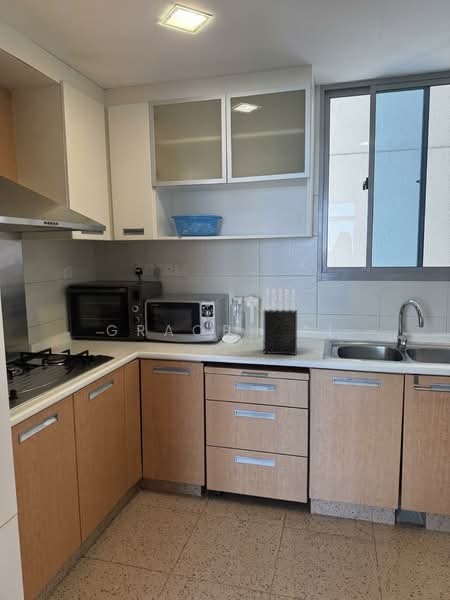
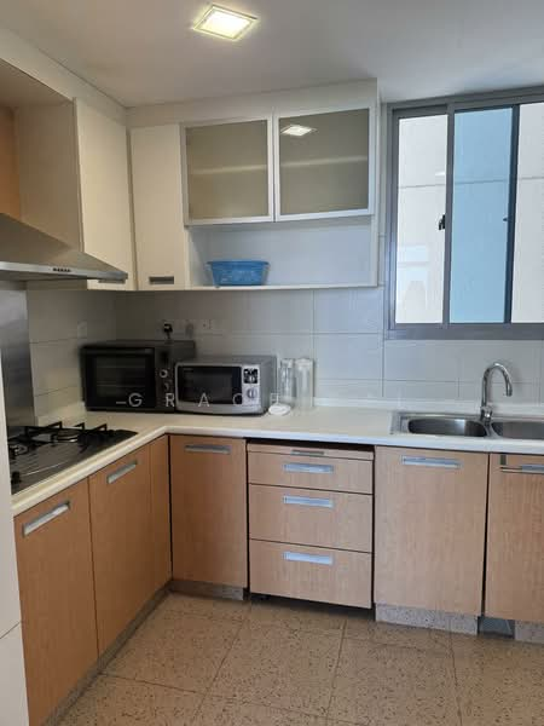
- knife block [263,288,298,356]
